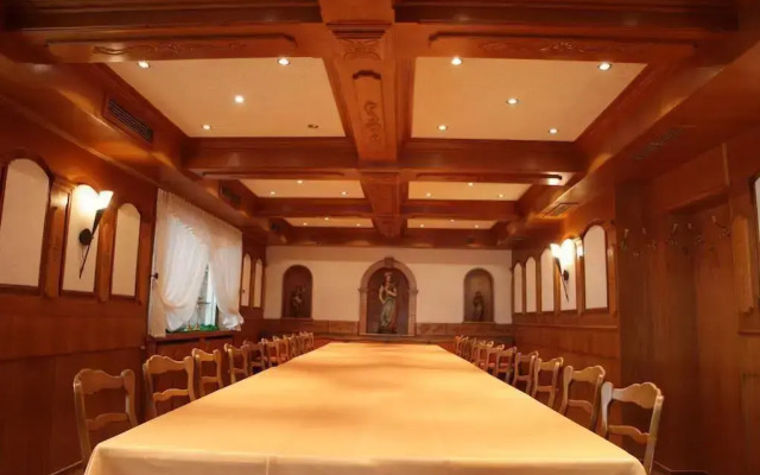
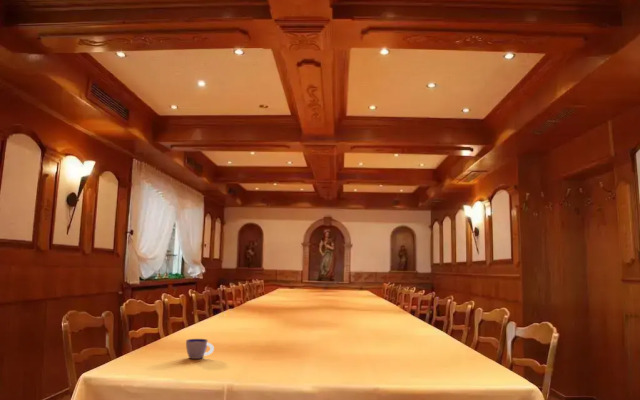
+ cup [185,338,215,360]
